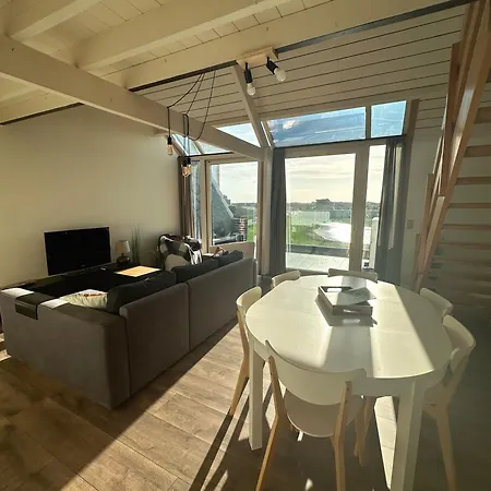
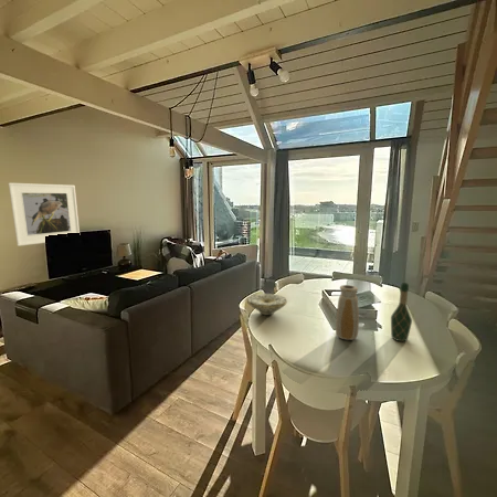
+ wine bottle [390,282,413,342]
+ bowl [246,293,288,316]
+ vase [335,284,360,341]
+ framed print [8,182,81,247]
